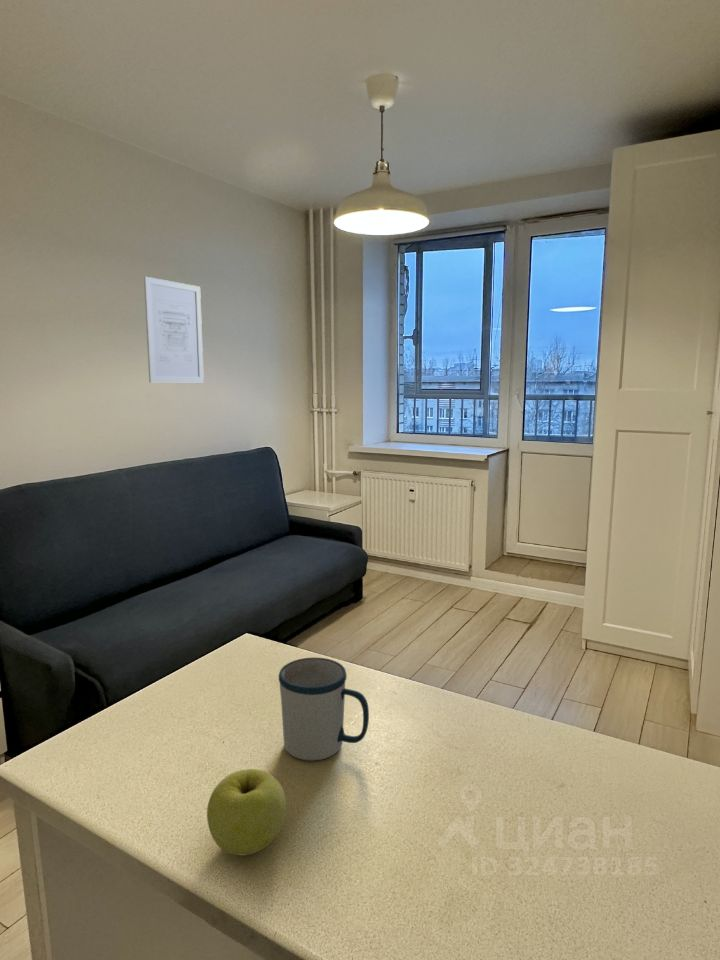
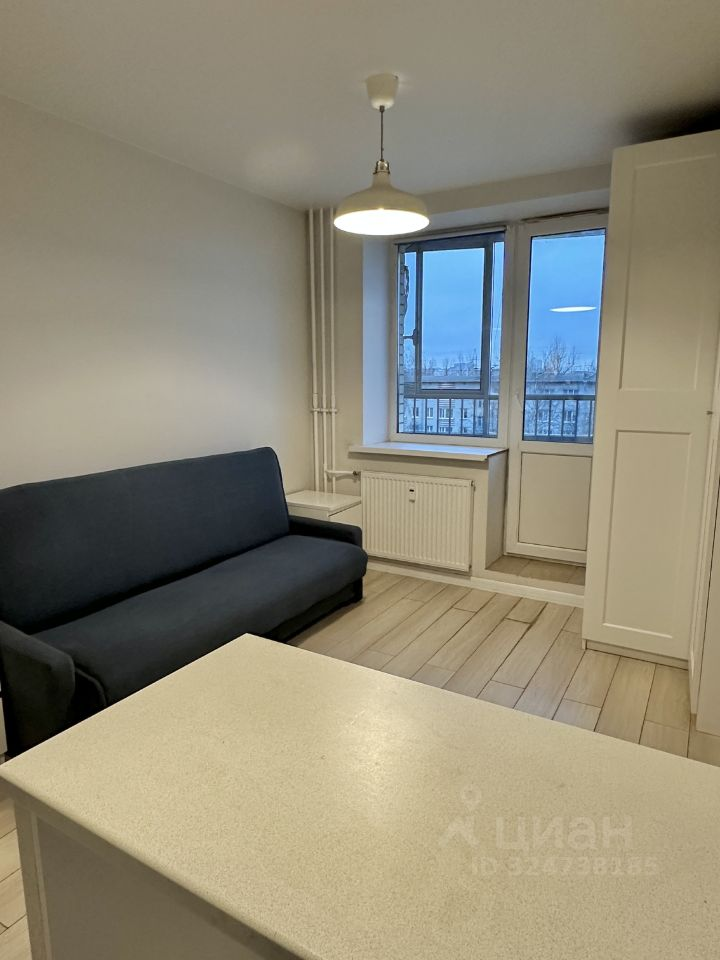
- apple [206,768,287,857]
- mug [278,657,370,762]
- wall art [143,276,205,383]
